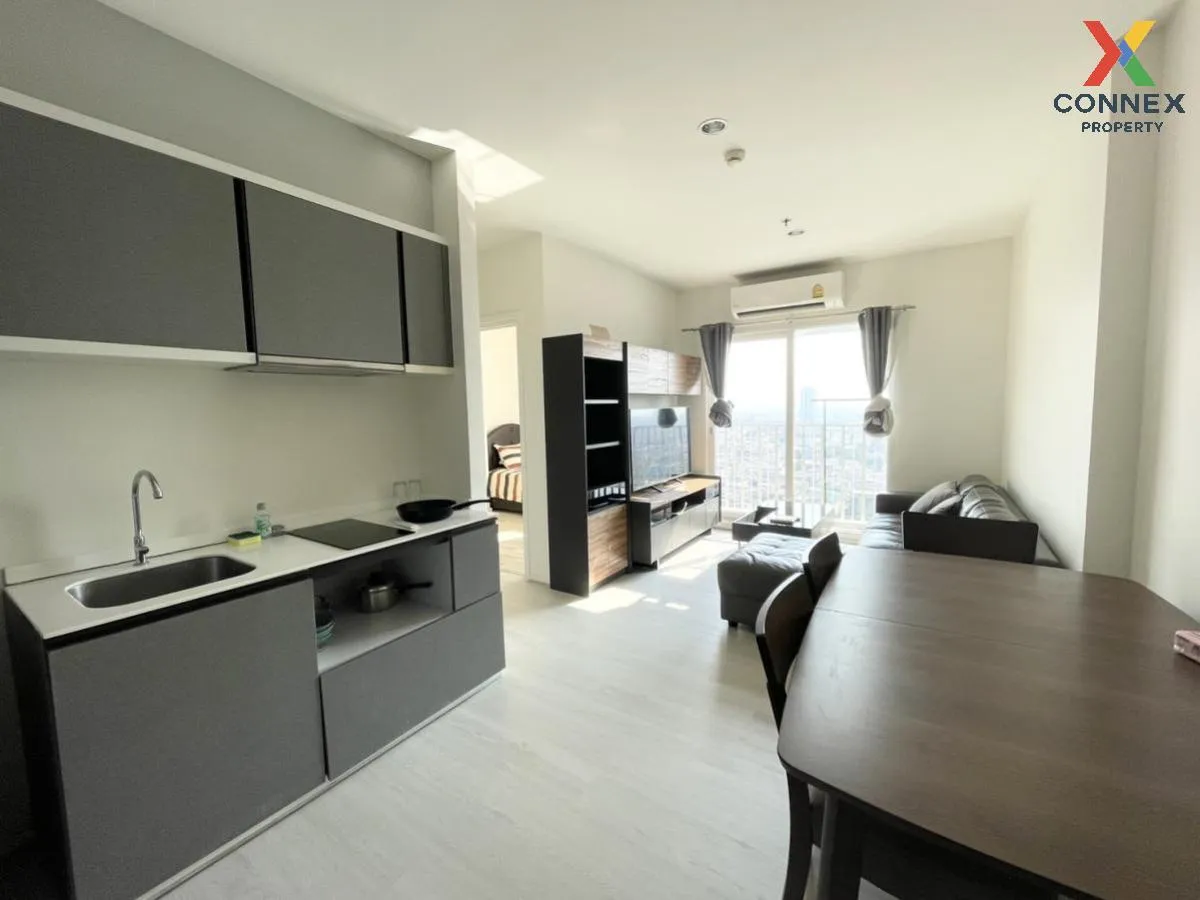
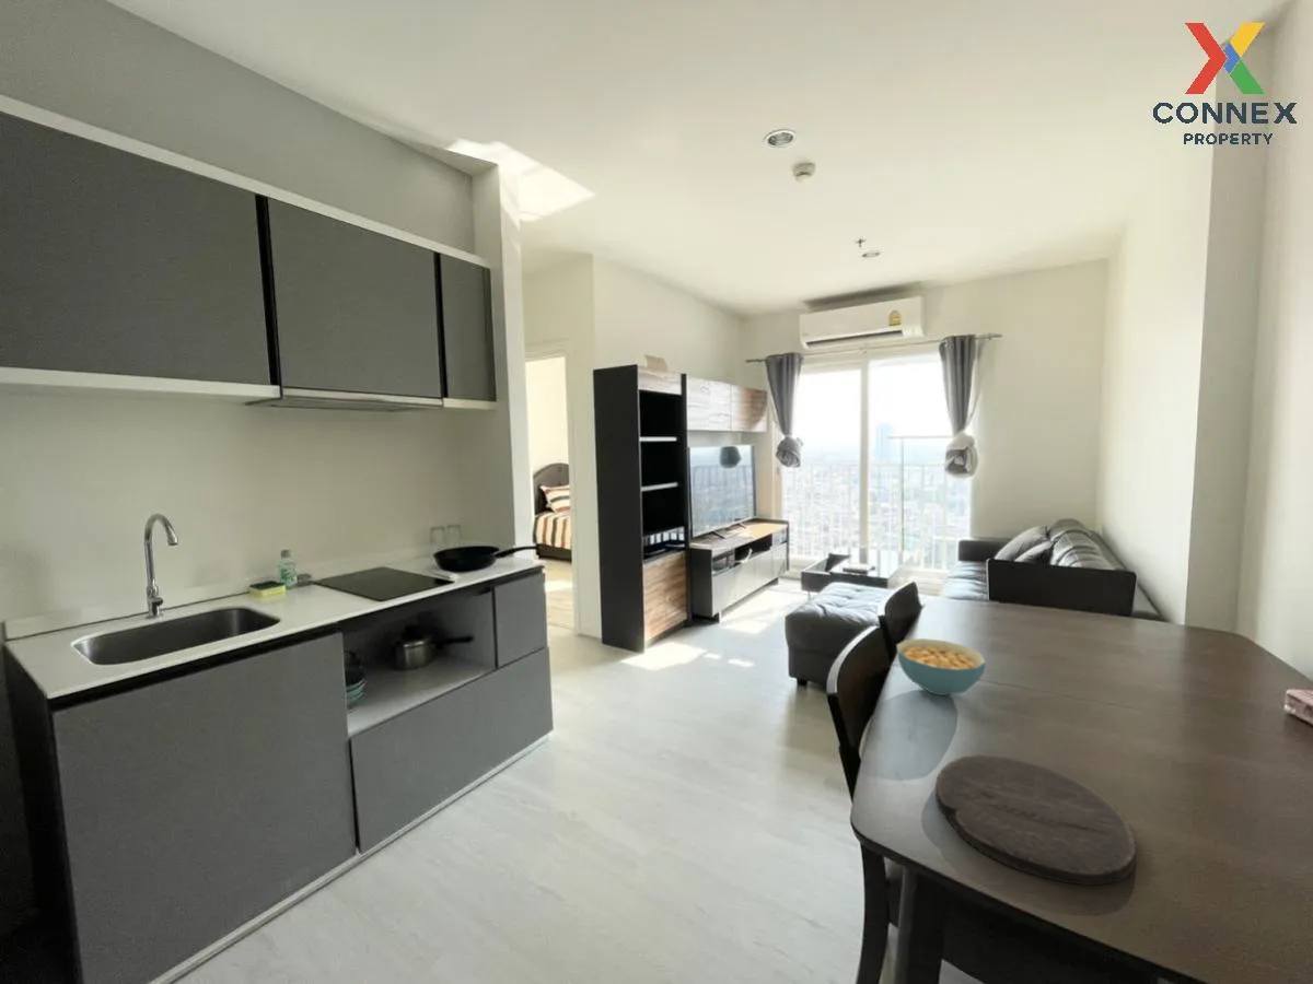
+ plate [934,753,1138,887]
+ cereal bowl [895,637,987,696]
